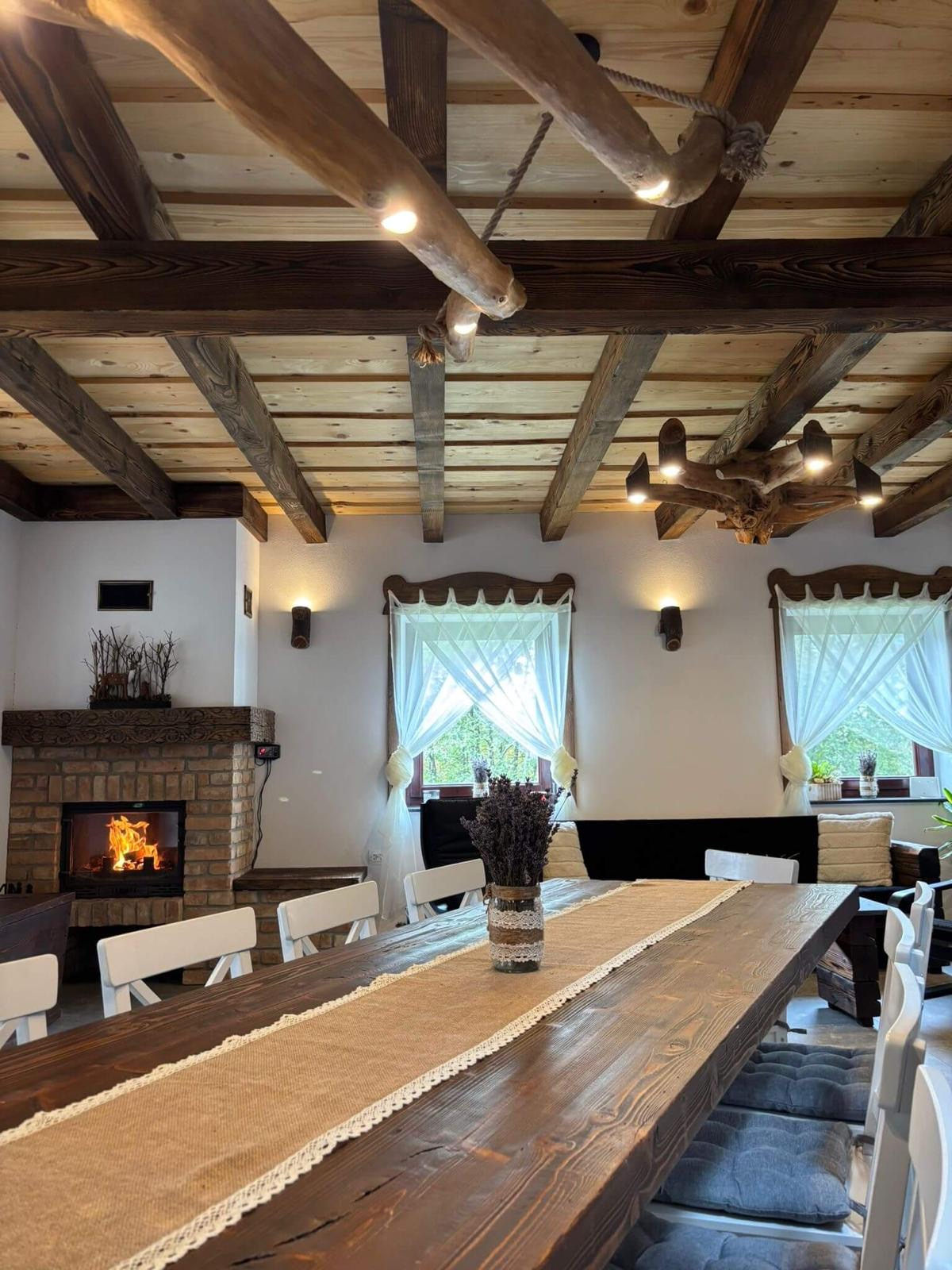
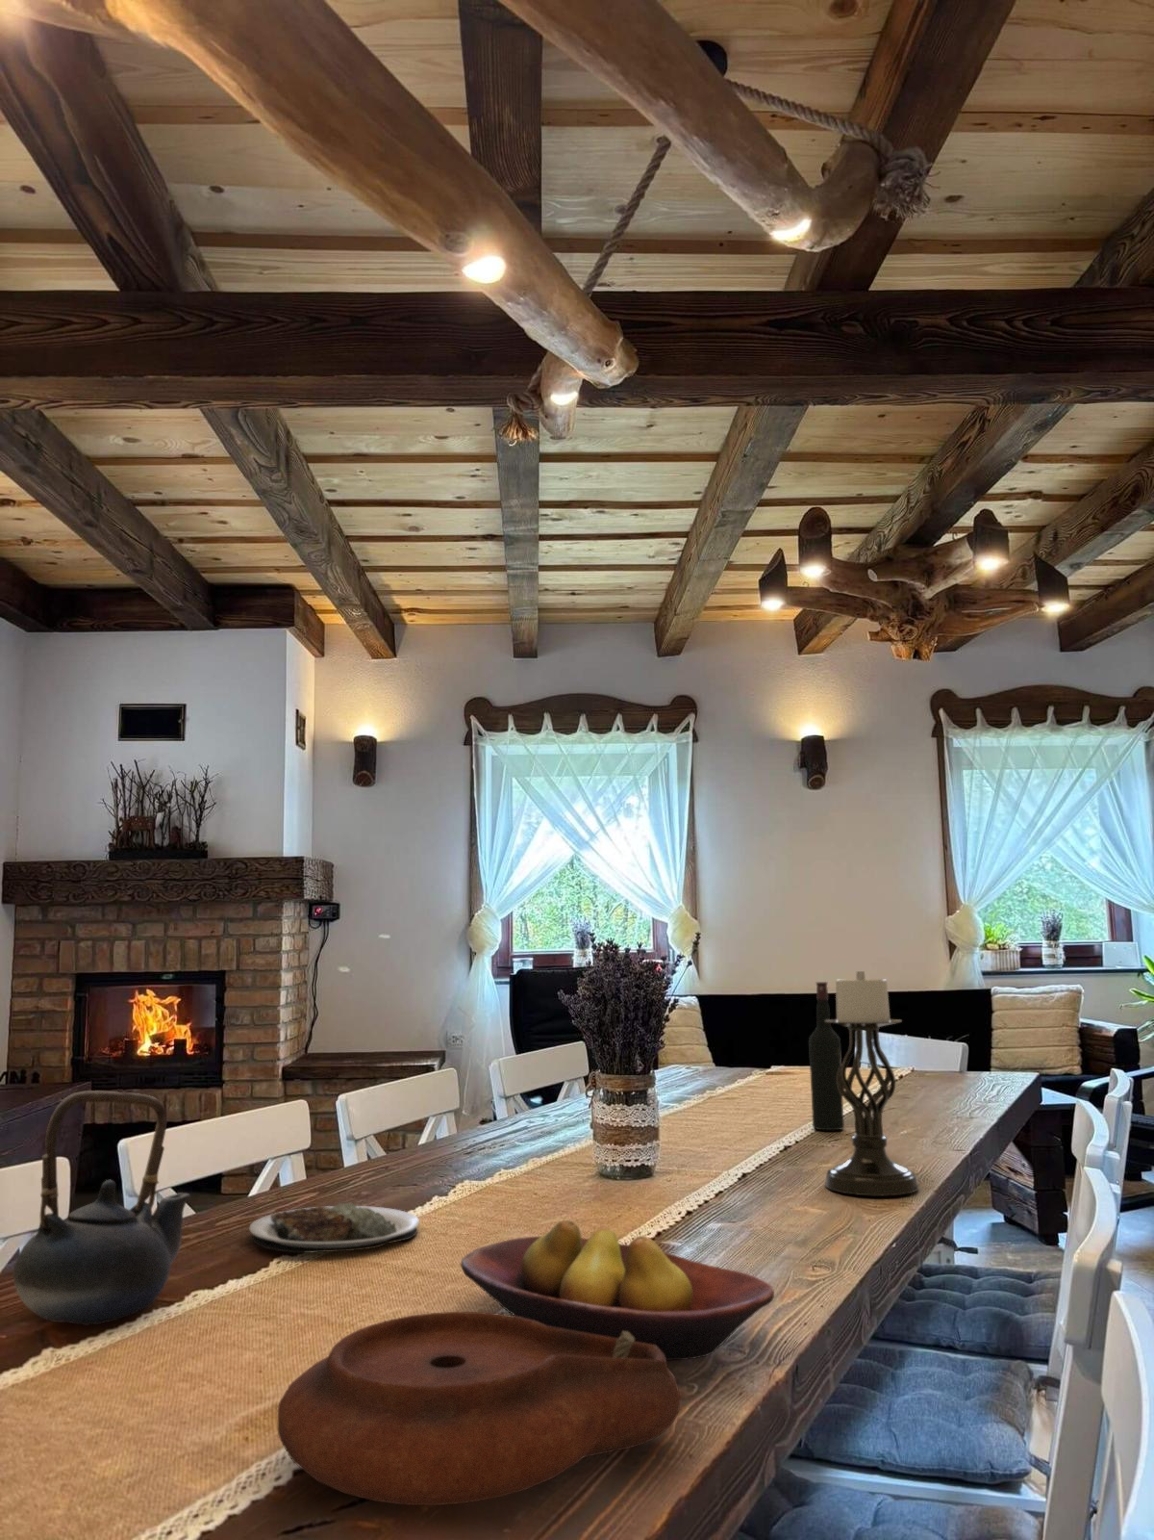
+ wine bottle [807,981,845,1131]
+ plate [248,1202,421,1254]
+ fruit bowl [459,1220,775,1361]
+ plate [276,1311,681,1506]
+ candle holder [824,970,919,1197]
+ teapot [12,1090,192,1327]
